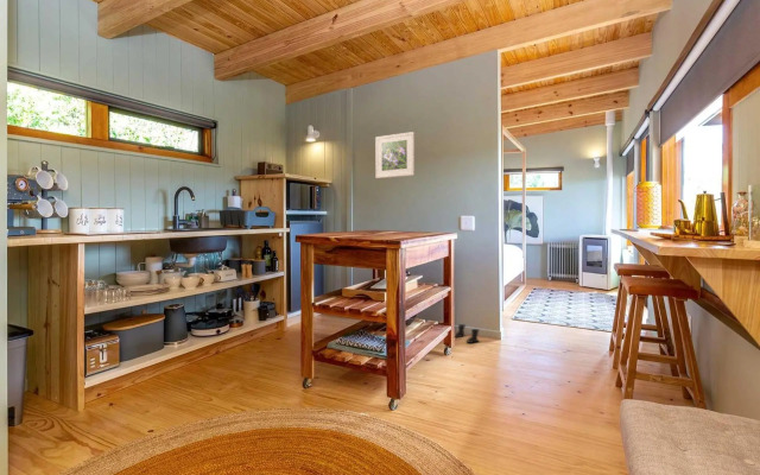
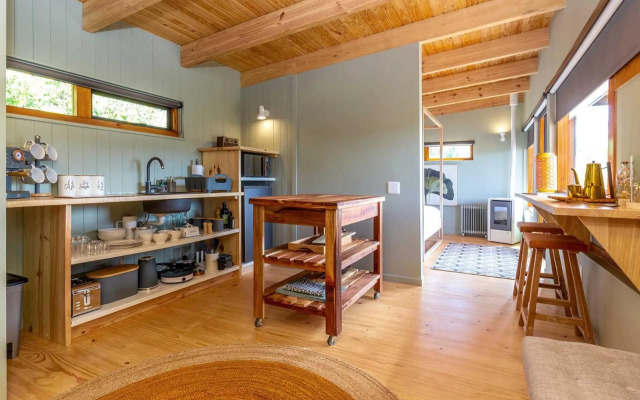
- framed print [374,131,416,179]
- boots [454,323,481,344]
